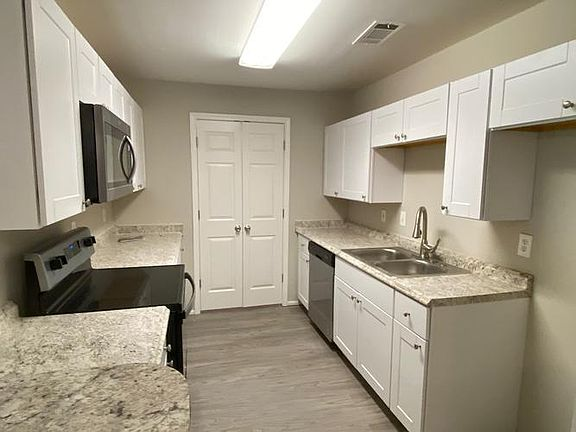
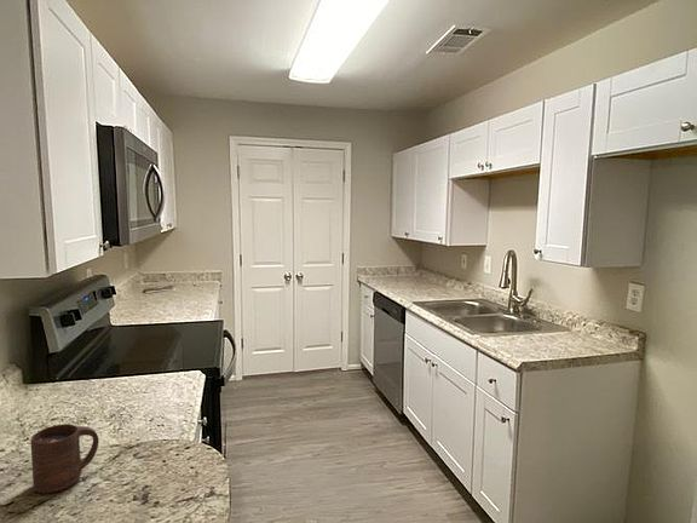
+ cup [29,423,100,494]
